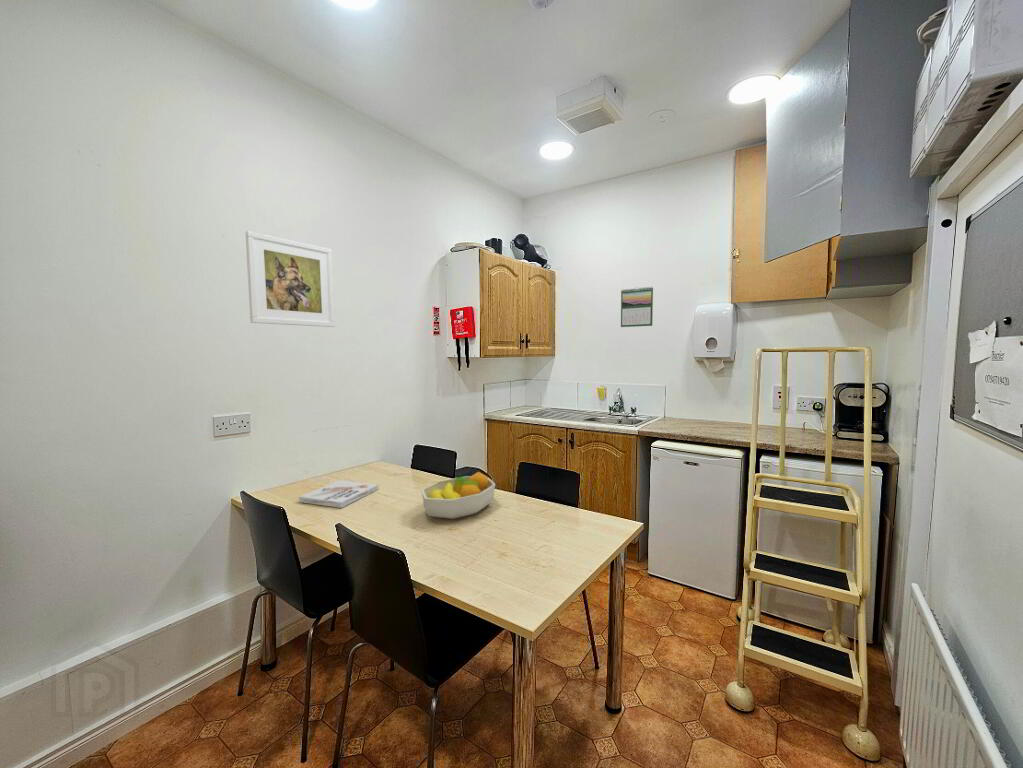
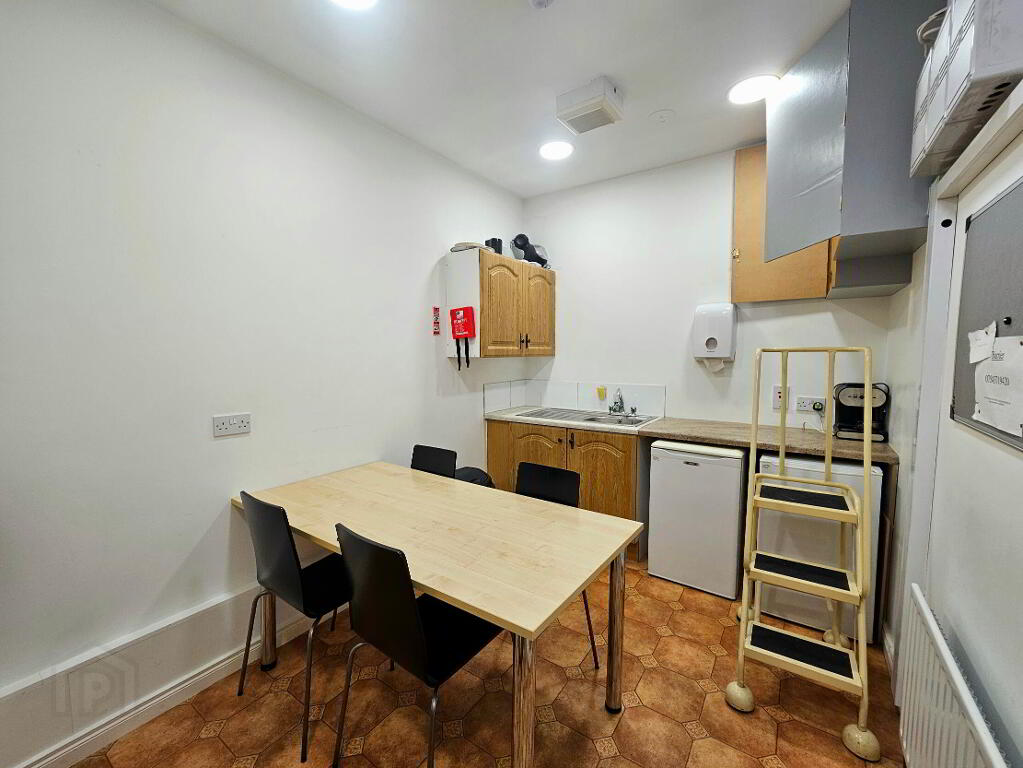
- calendar [620,286,654,328]
- fruit bowl [420,471,496,520]
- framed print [244,230,336,328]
- book [298,479,380,509]
